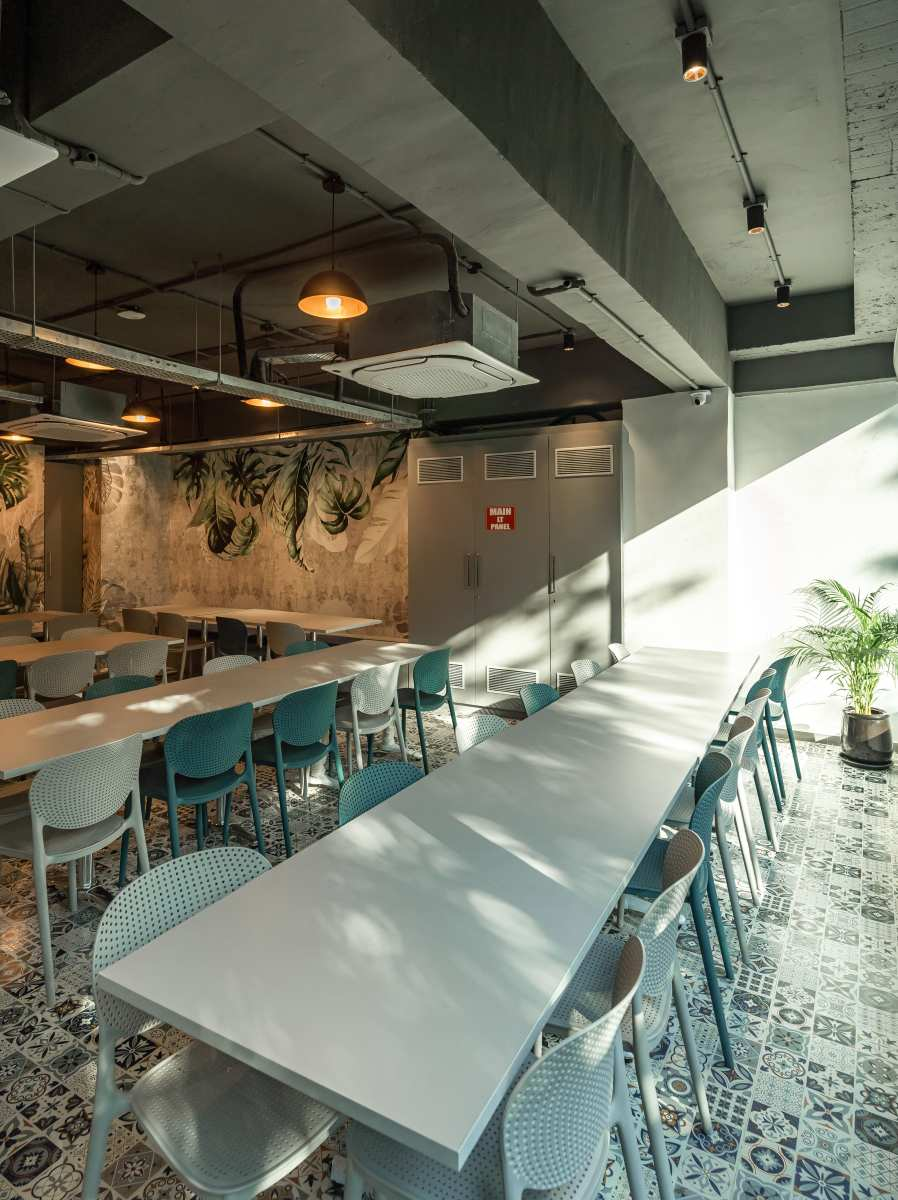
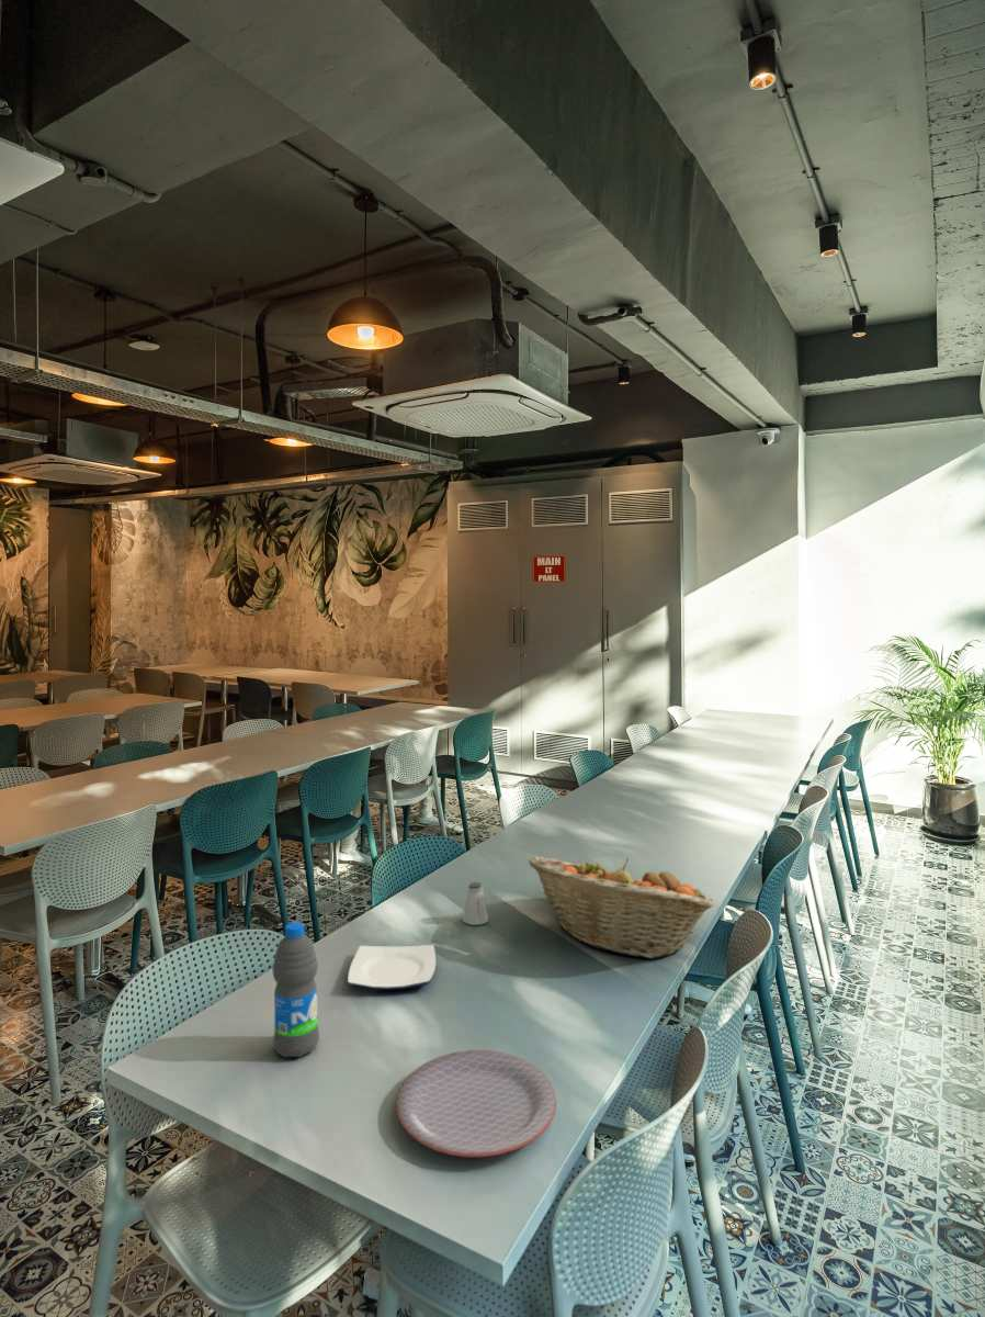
+ water bottle [271,921,320,1058]
+ plate [395,1049,557,1158]
+ fruit basket [528,856,715,959]
+ plate [347,944,437,991]
+ saltshaker [462,881,489,926]
